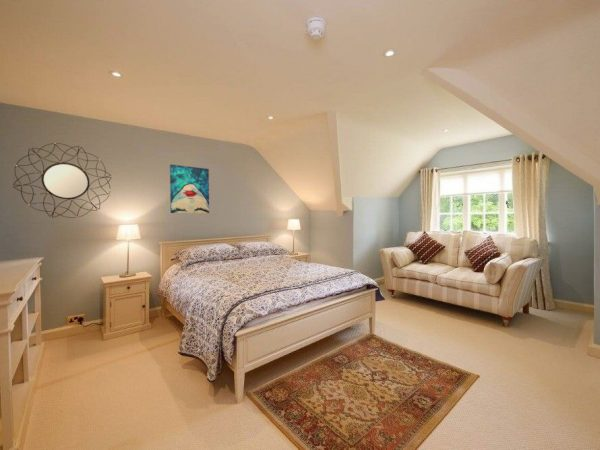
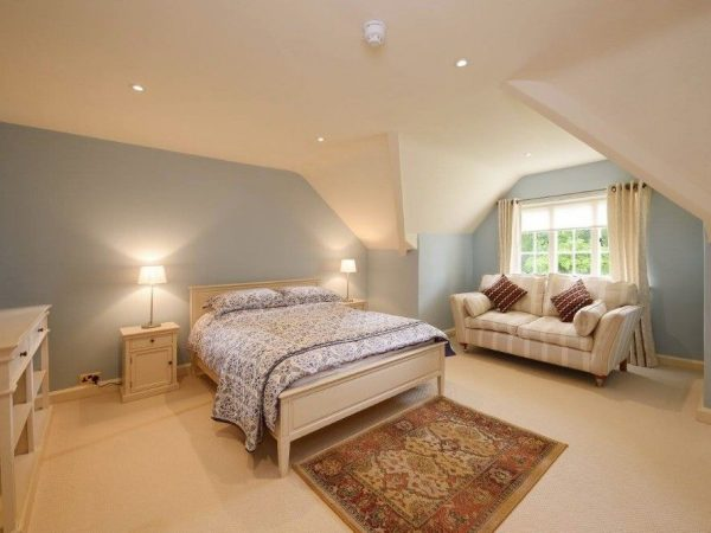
- home mirror [12,142,112,219]
- wall art [169,163,210,215]
